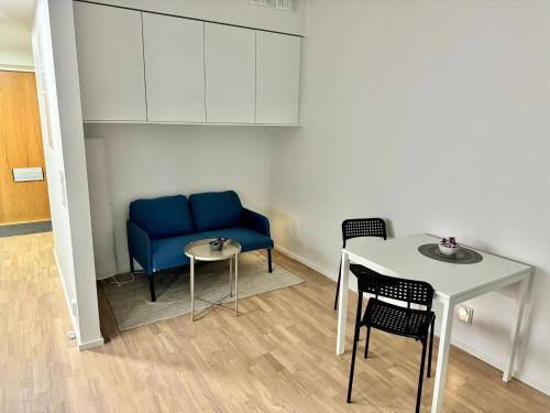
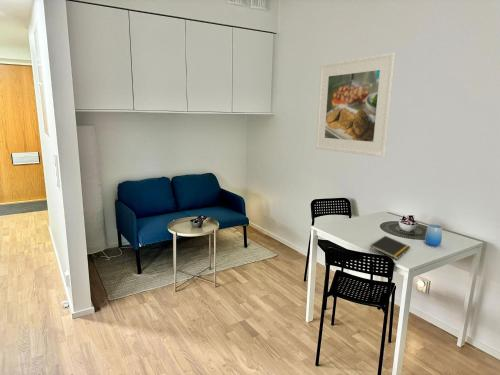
+ notepad [369,235,411,260]
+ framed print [315,52,396,158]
+ cup [424,223,443,247]
